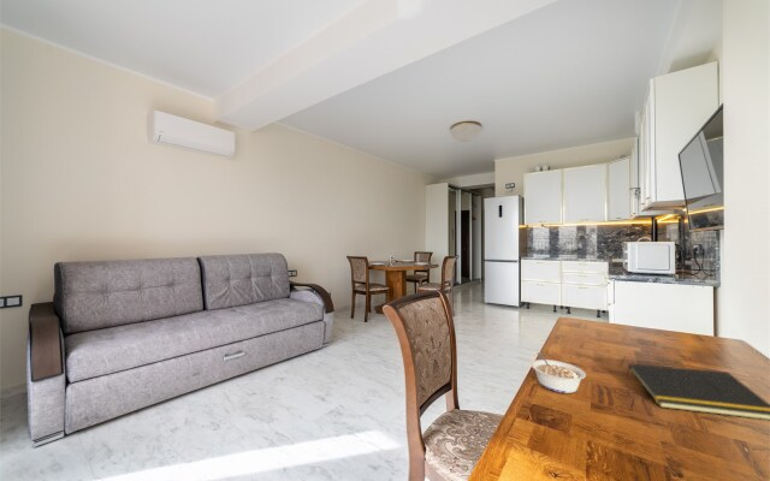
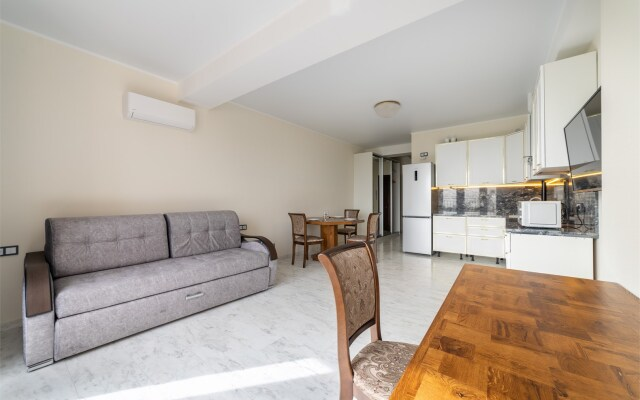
- notepad [624,362,770,421]
- legume [529,351,587,394]
